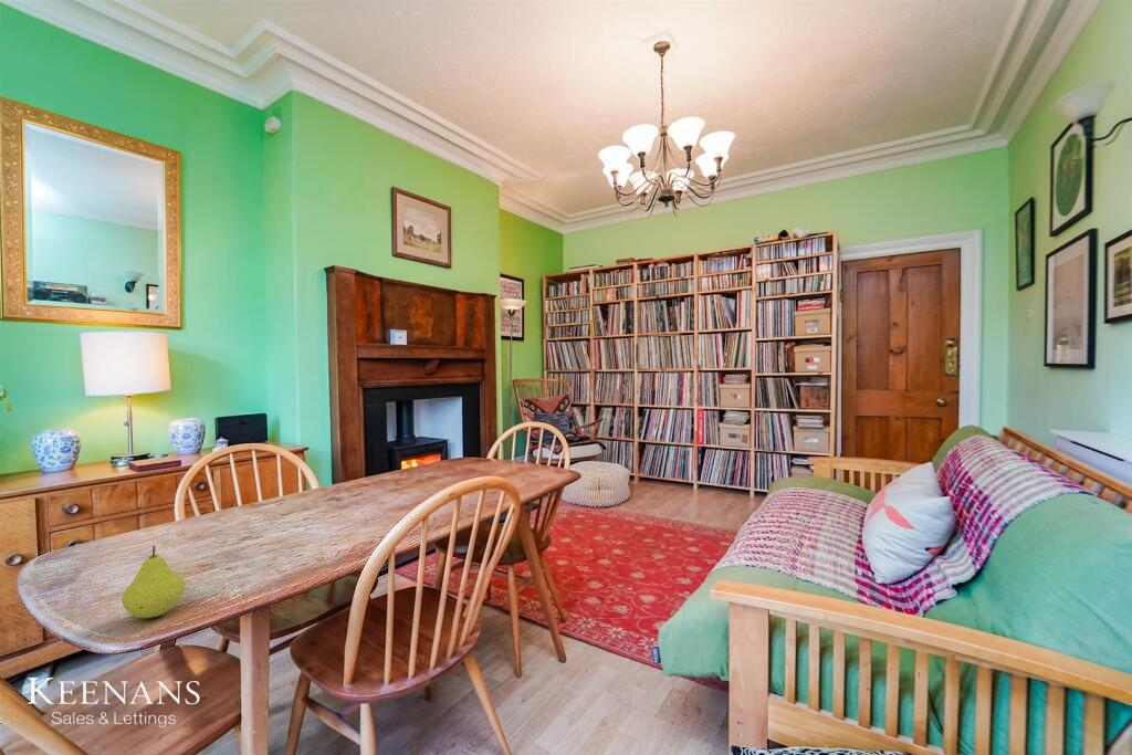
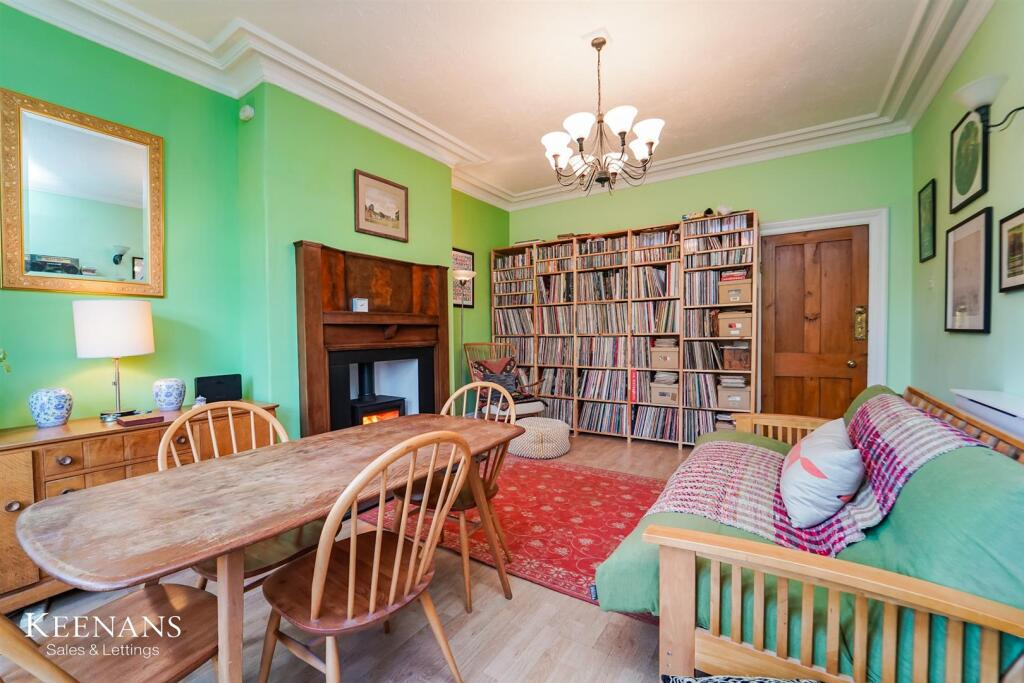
- fruit [120,544,186,619]
